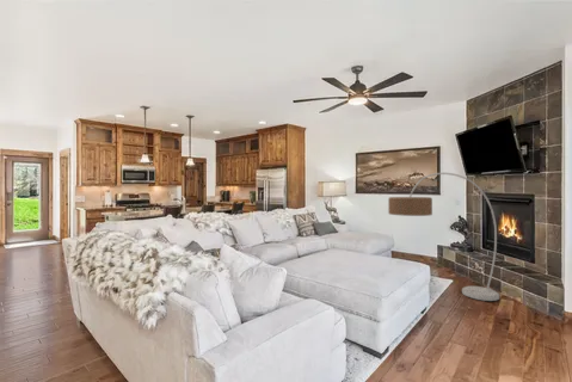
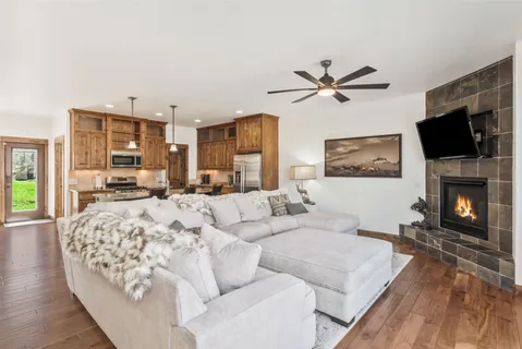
- floor lamp [387,172,500,302]
